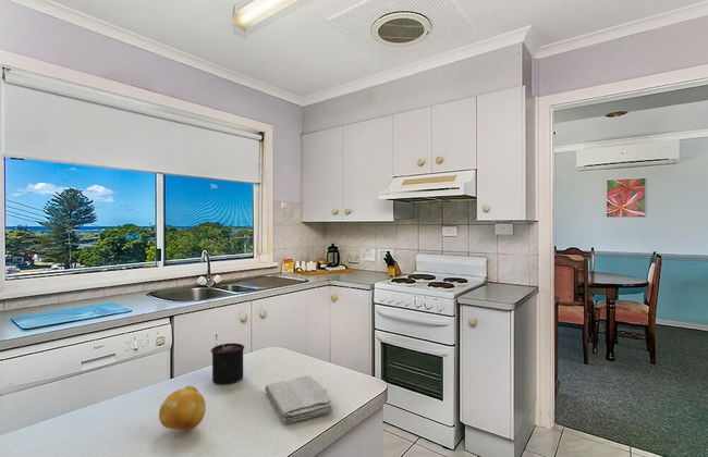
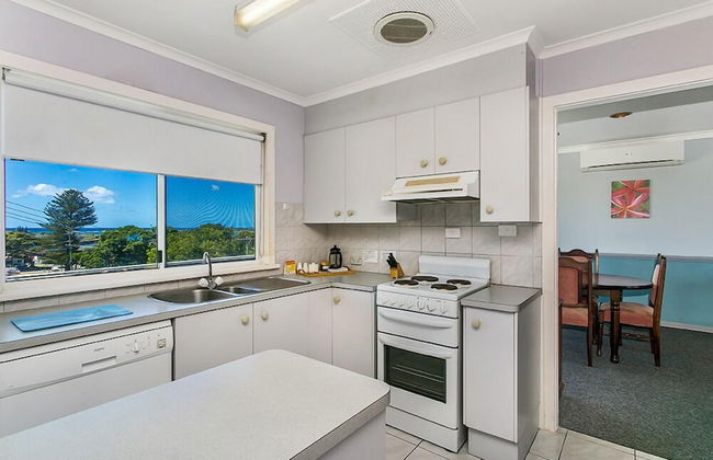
- candle [210,334,245,385]
- fruit [158,385,207,432]
- washcloth [264,374,334,424]
